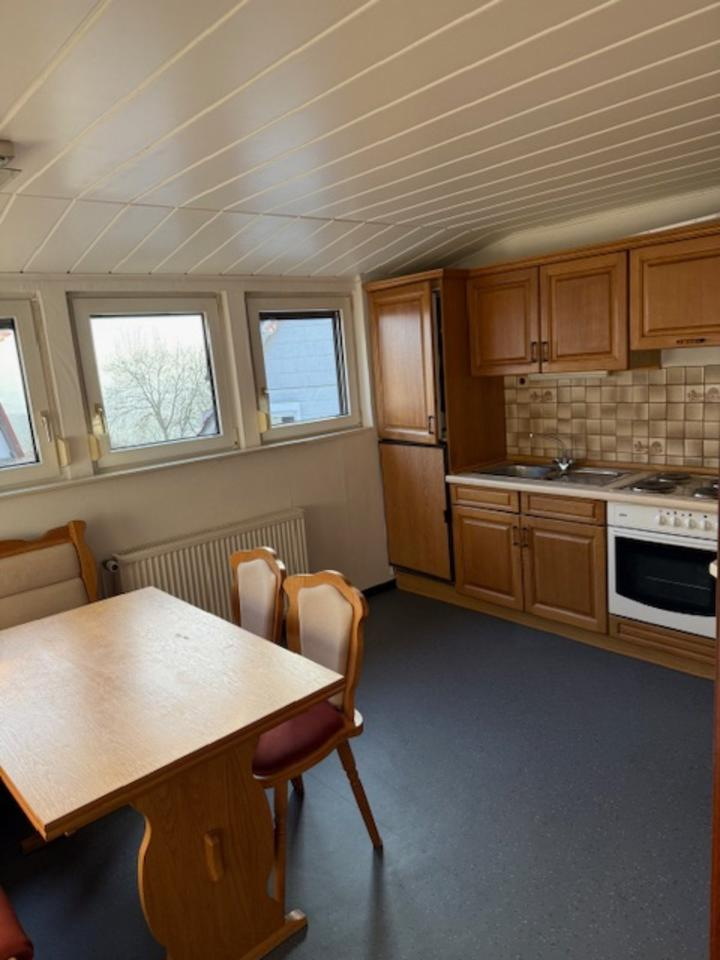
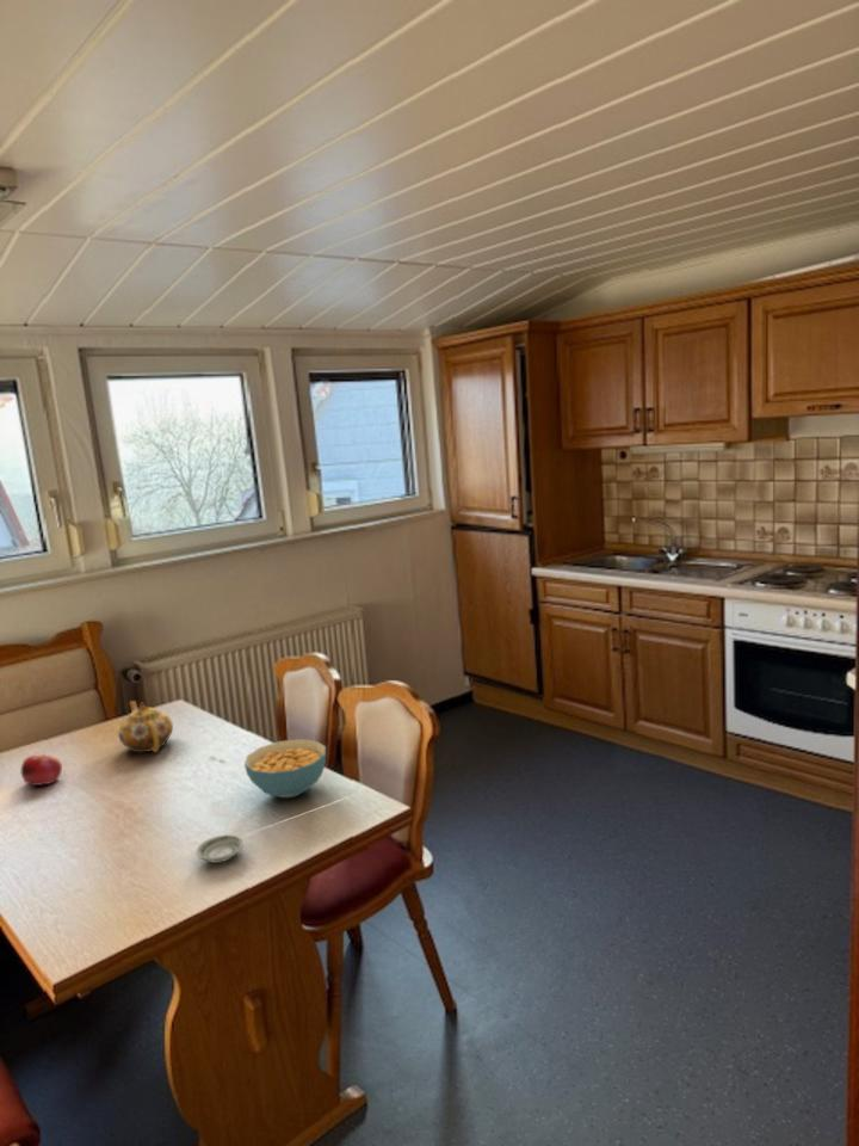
+ cereal bowl [243,738,327,799]
+ saucer [194,834,245,864]
+ teapot [117,700,174,753]
+ fruit [20,753,63,787]
